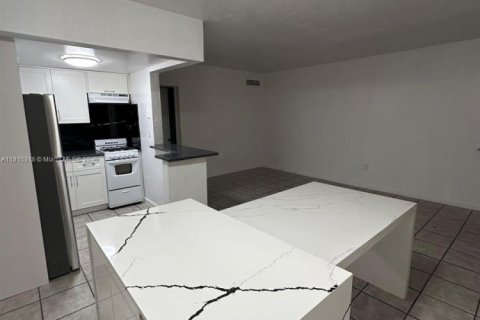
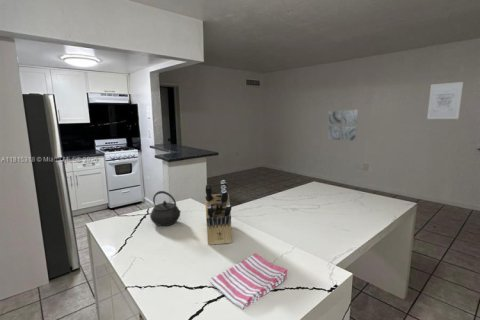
+ kettle [149,190,182,227]
+ dish towel [209,253,289,310]
+ wall art [426,81,464,120]
+ knife block [204,179,233,246]
+ wall art [326,109,359,142]
